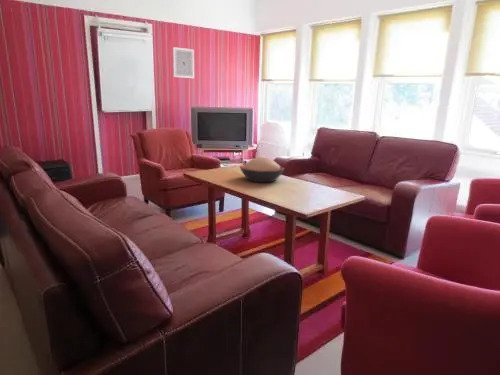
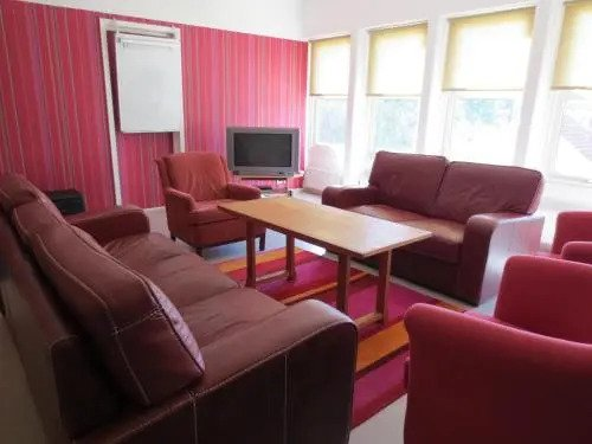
- wall art [172,46,195,79]
- decorative bowl [239,157,286,183]
